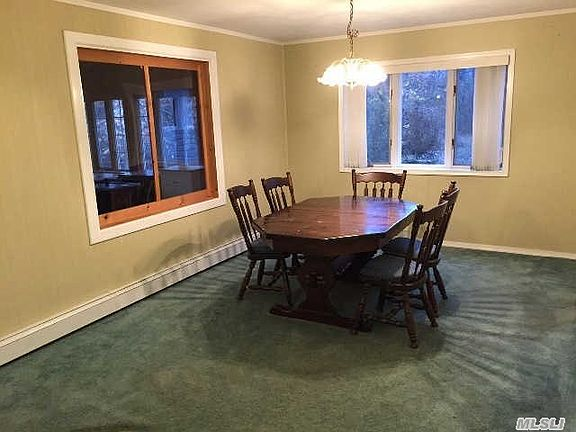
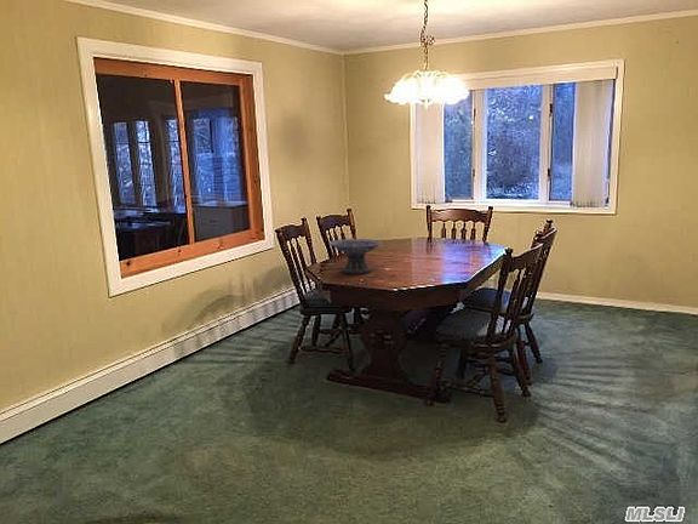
+ decorative bowl [328,238,384,275]
